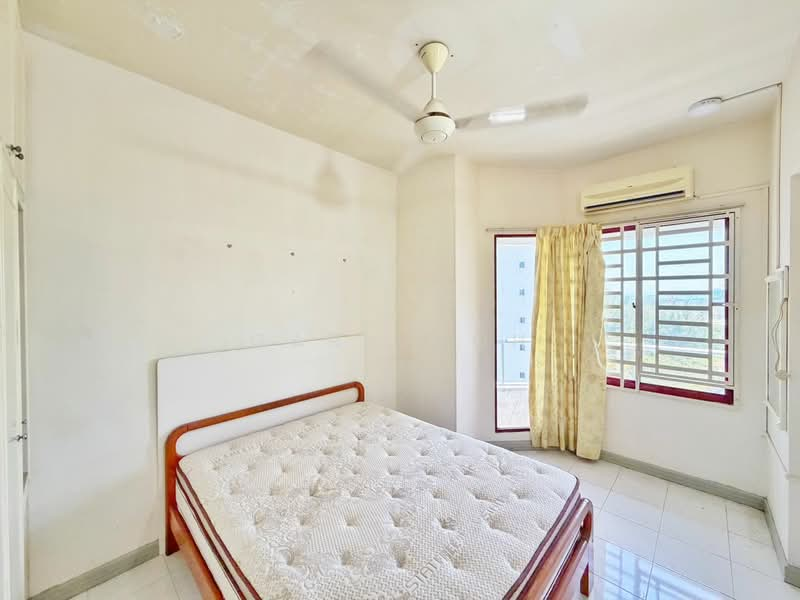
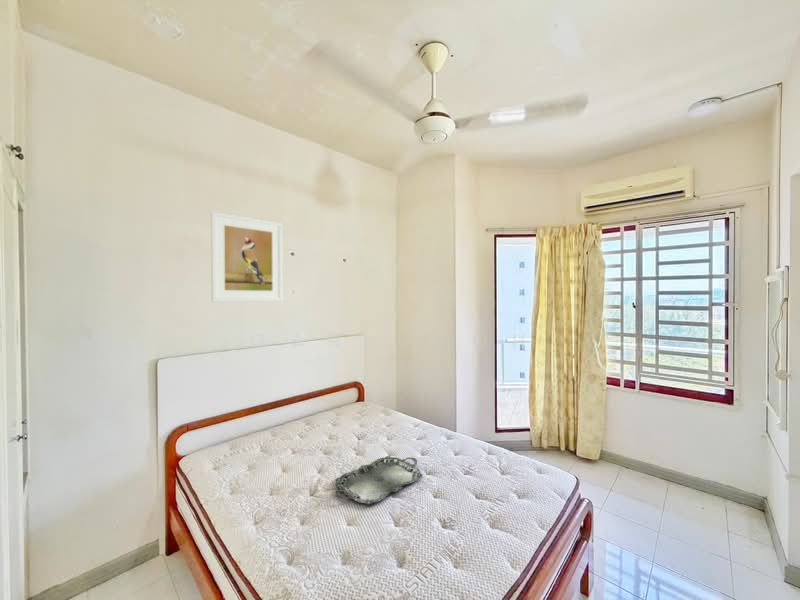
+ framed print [210,211,284,303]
+ serving tray [334,455,424,506]
